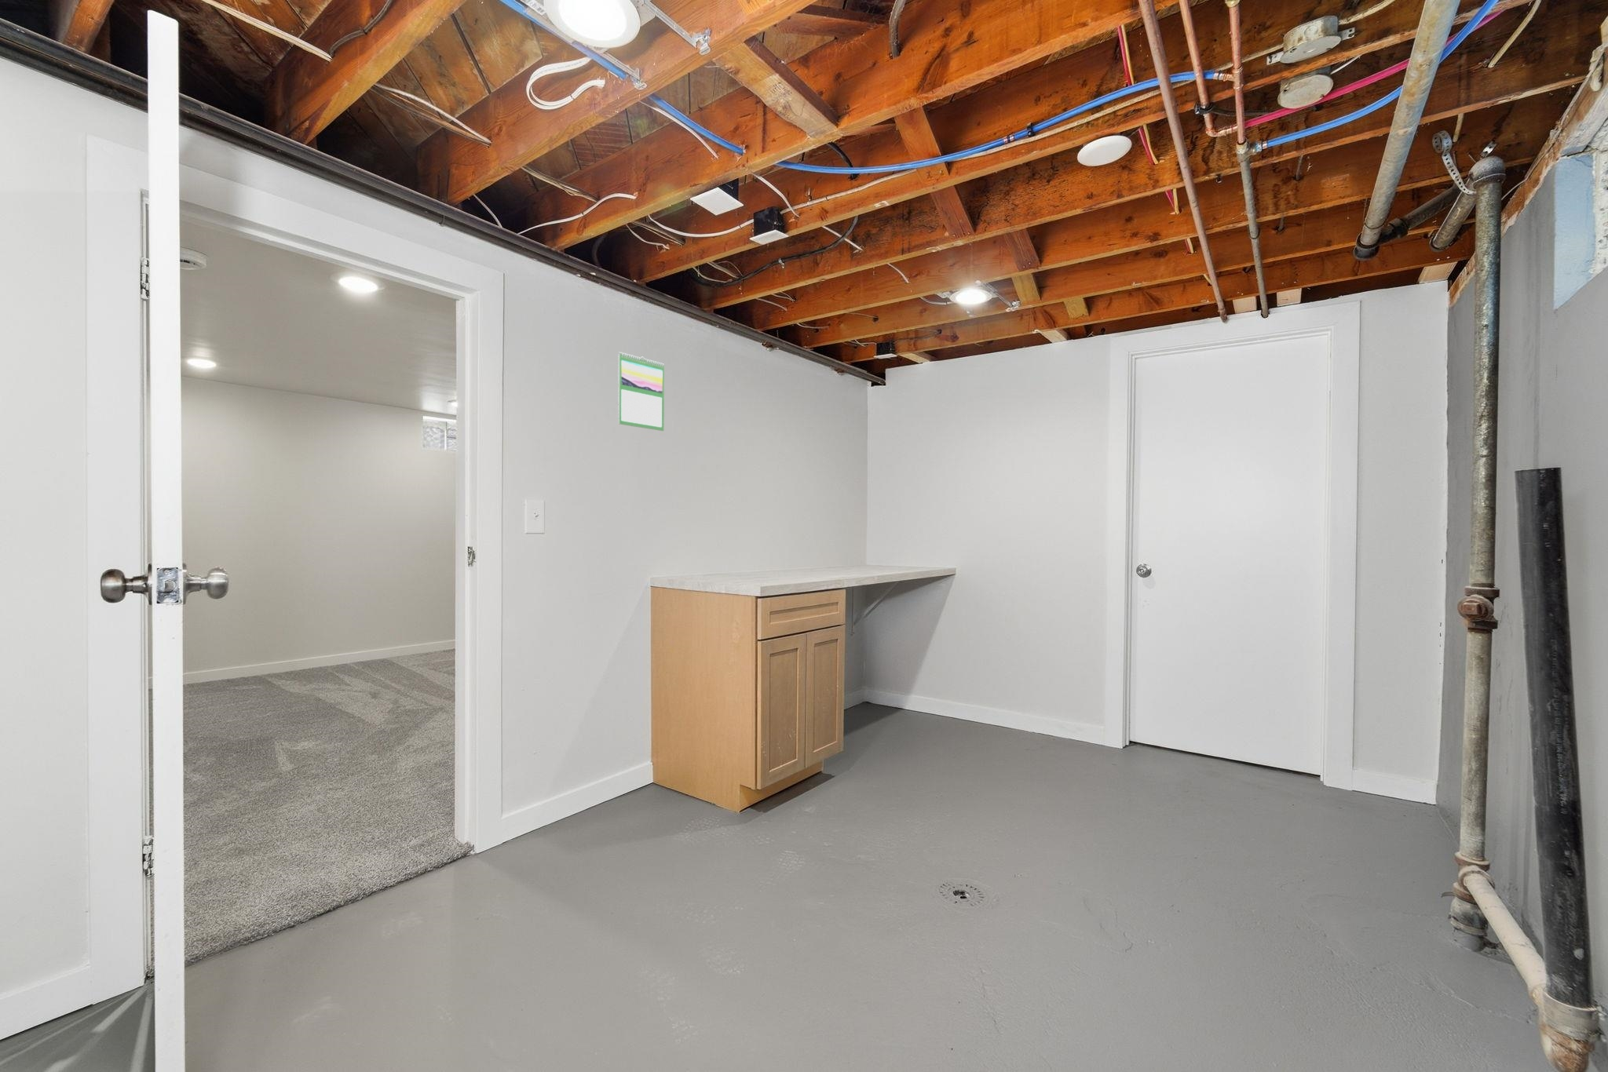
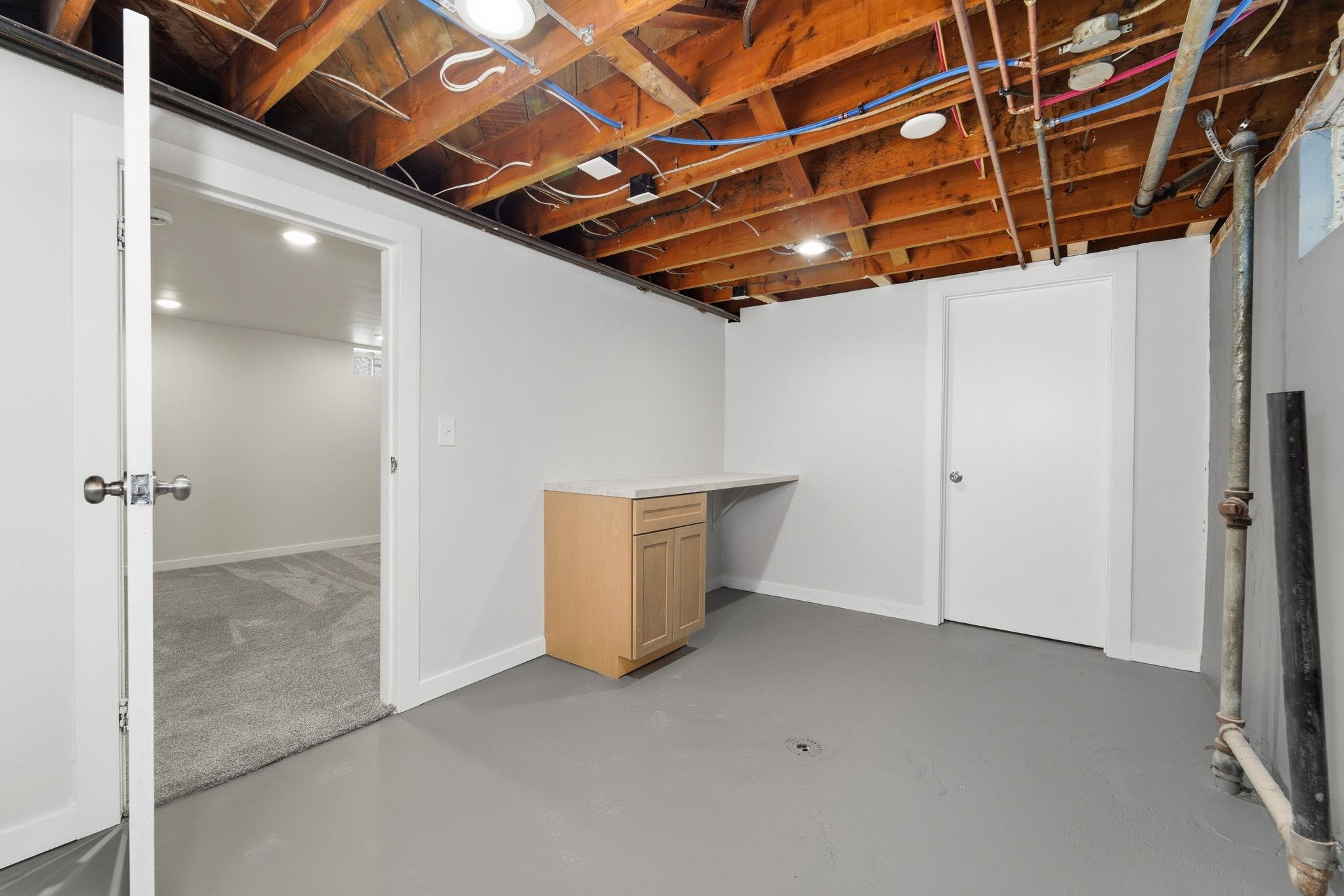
- calendar [617,352,665,432]
